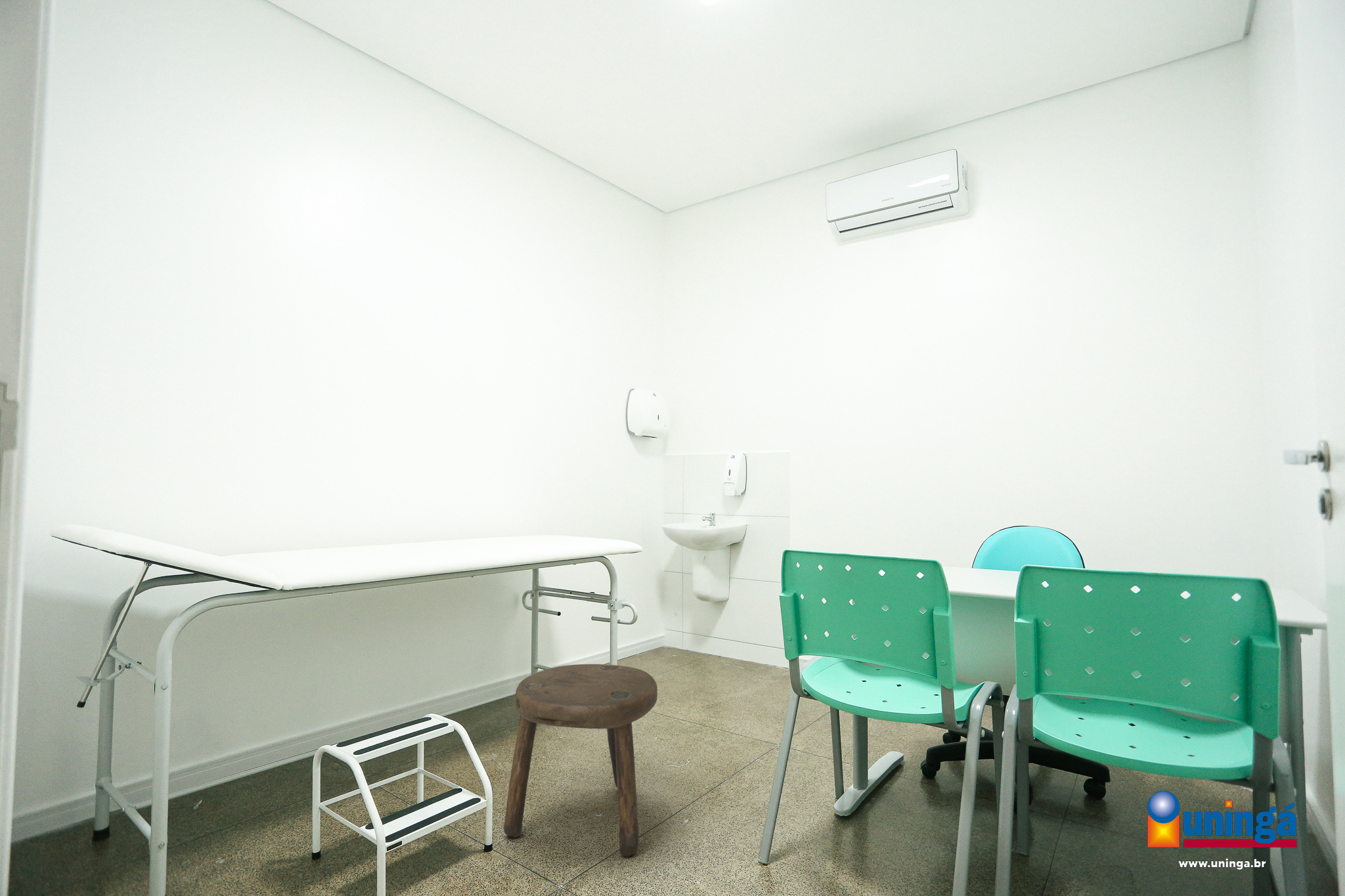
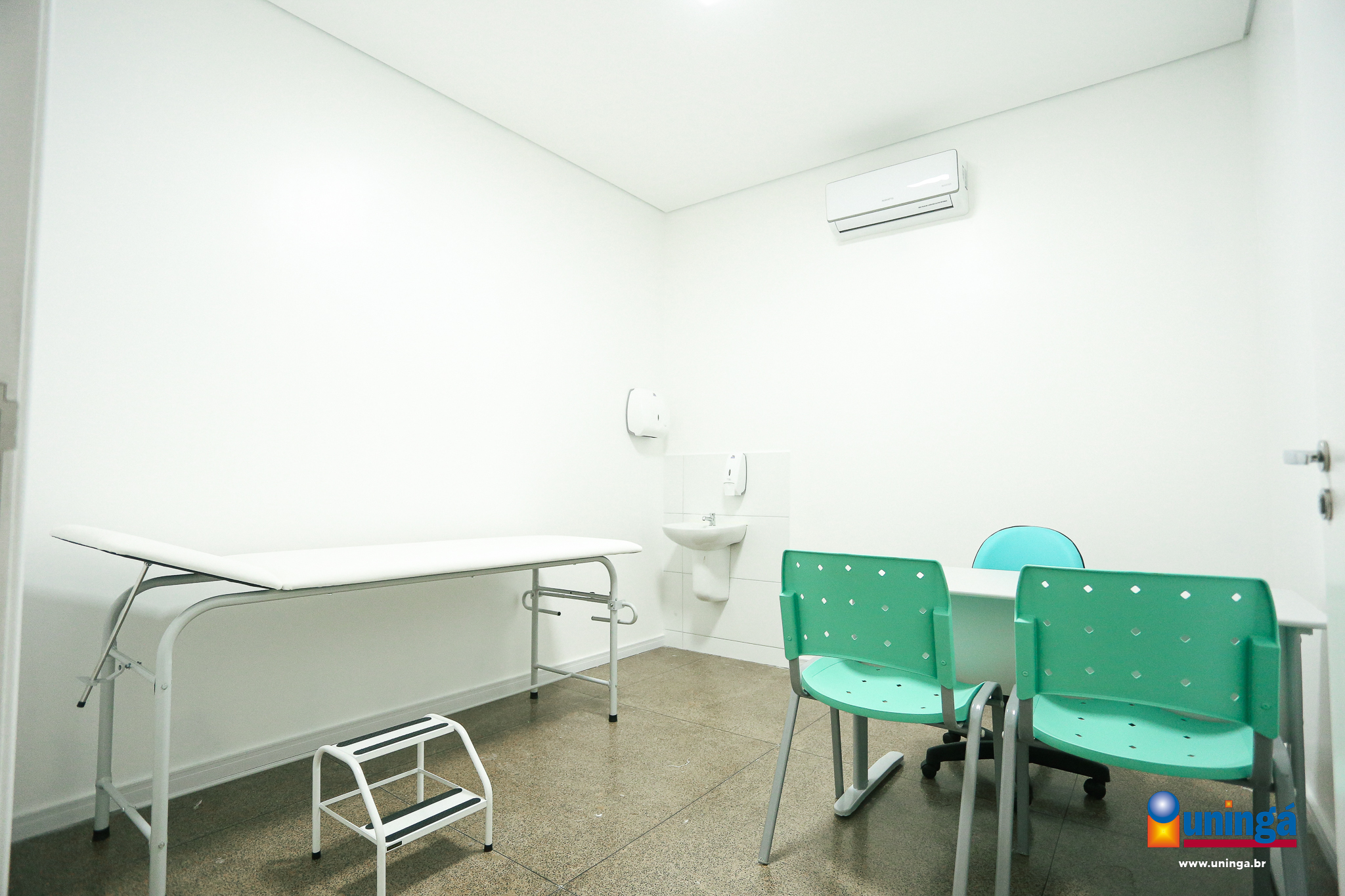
- stool [503,664,658,857]
